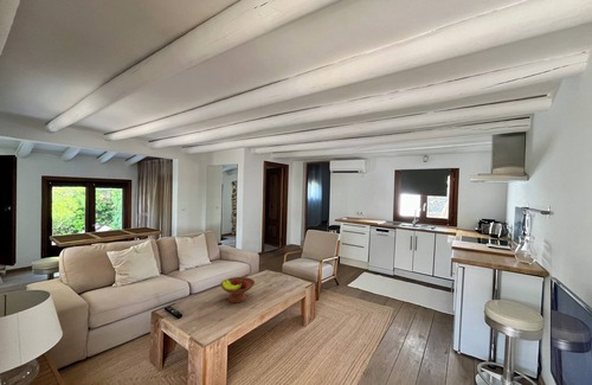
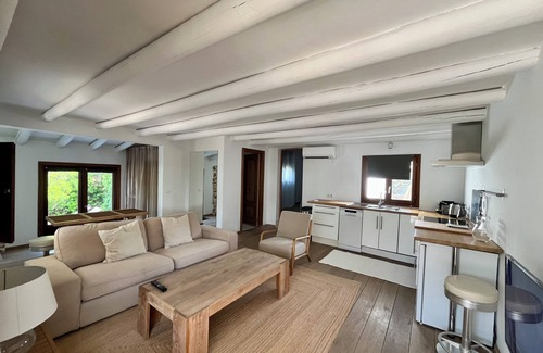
- fruit bowl [219,276,256,303]
